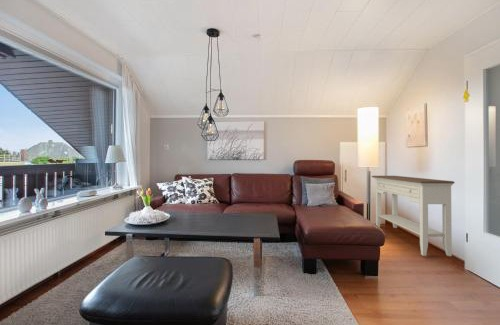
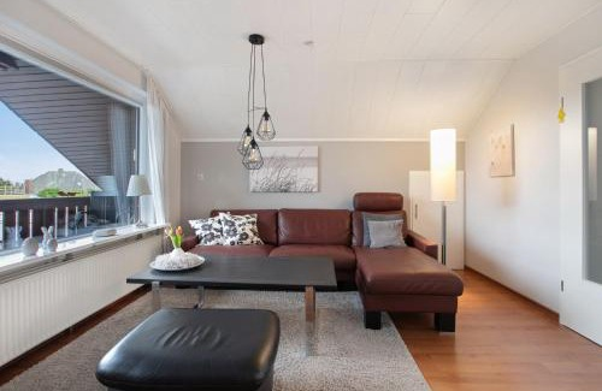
- console table [371,175,456,257]
